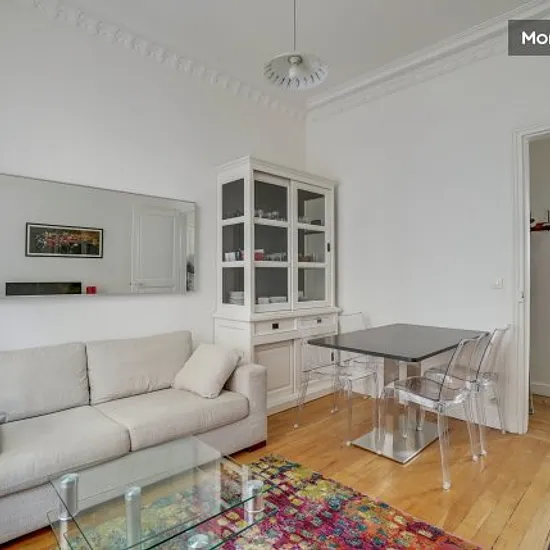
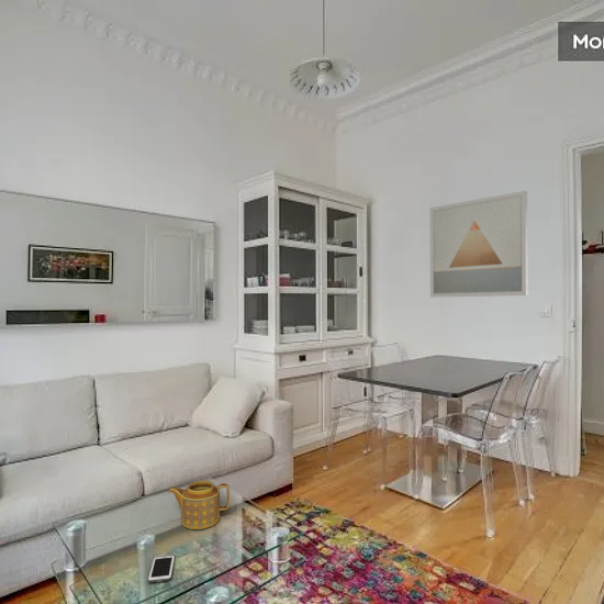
+ wall art [428,190,529,299]
+ cell phone [147,555,176,584]
+ teapot [168,480,231,530]
